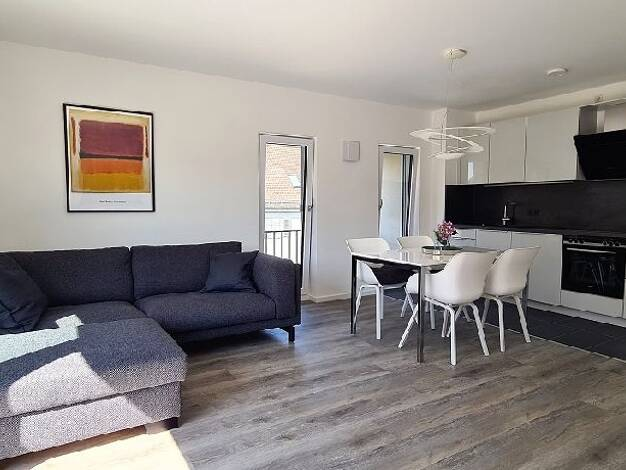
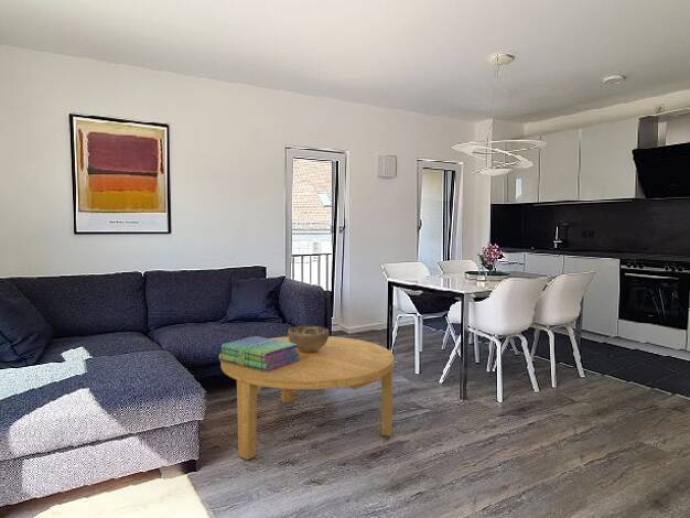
+ decorative bowl [287,325,330,352]
+ coffee table [219,335,396,461]
+ stack of books [218,335,300,371]
